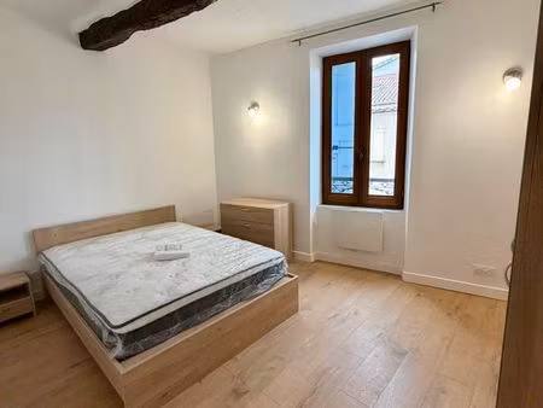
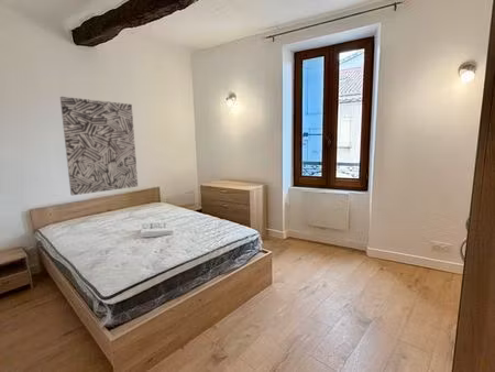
+ wall art [59,96,139,196]
